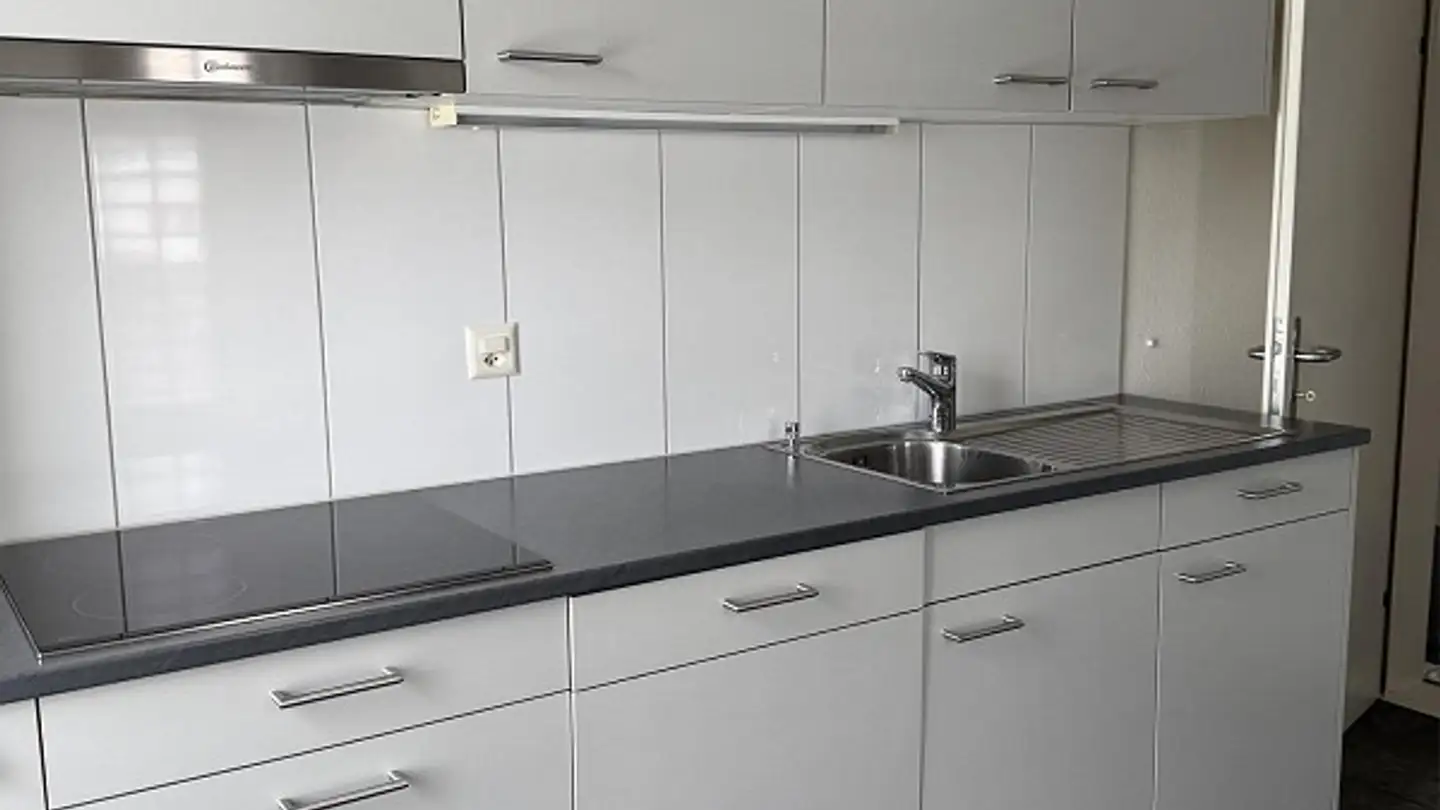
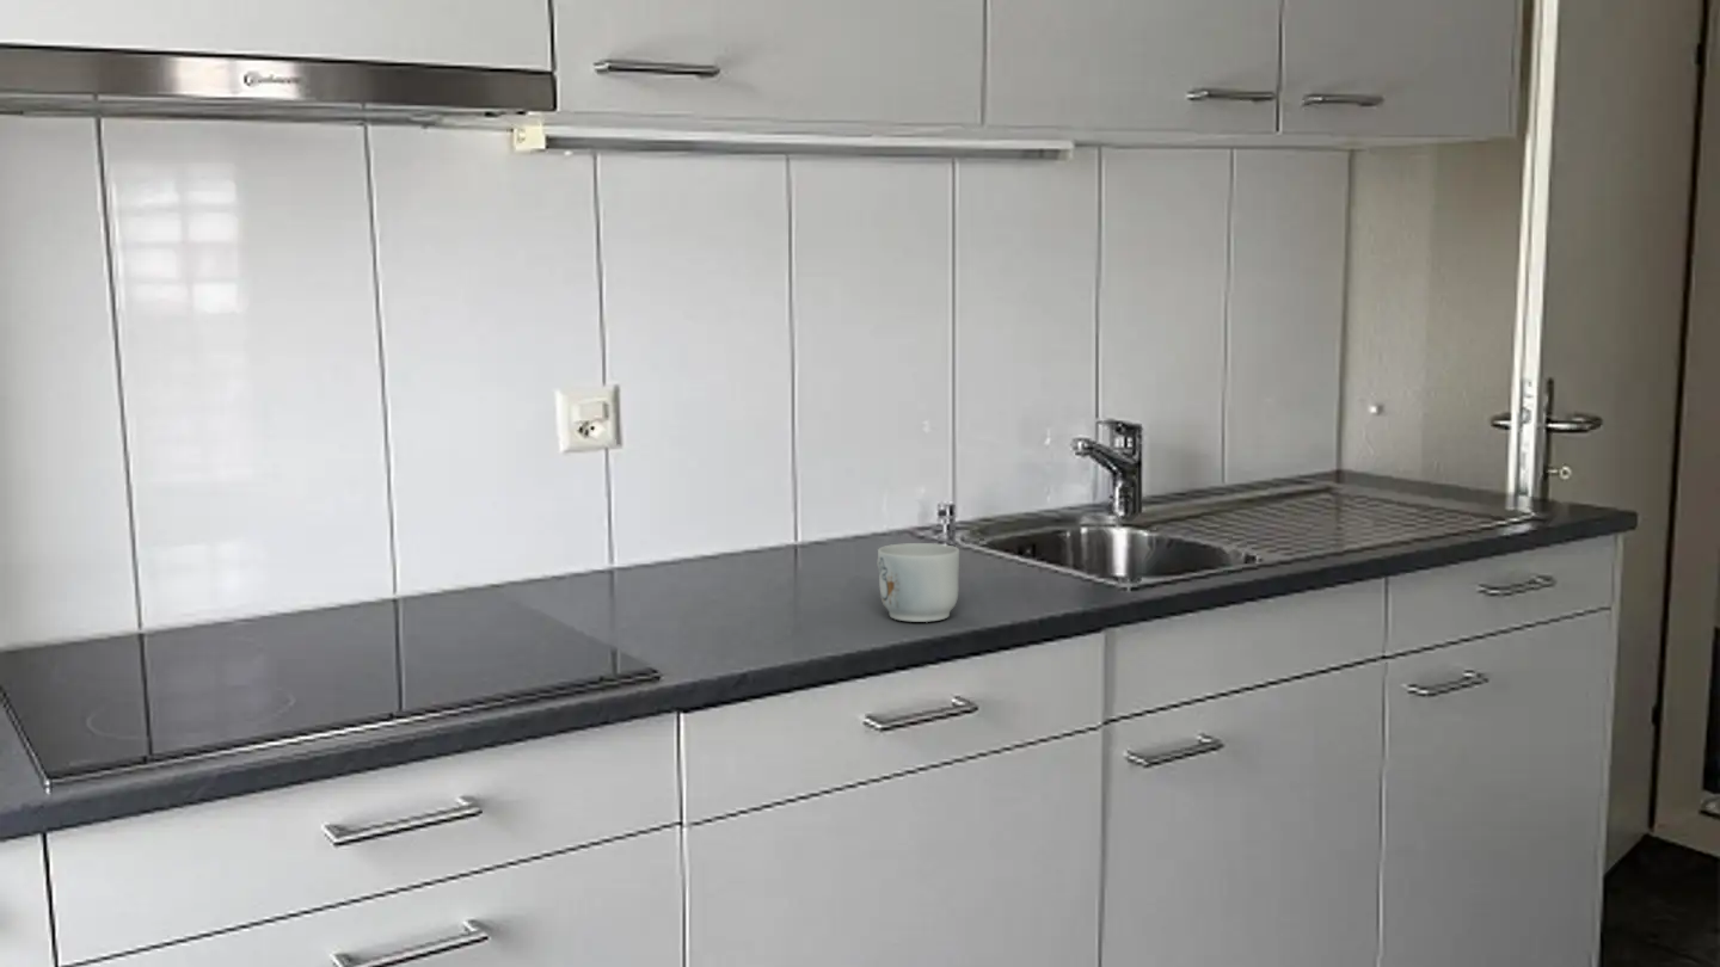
+ mug [877,542,960,623]
